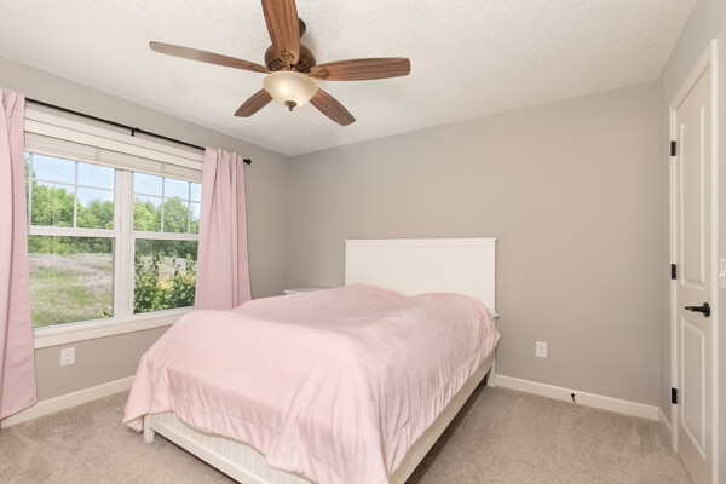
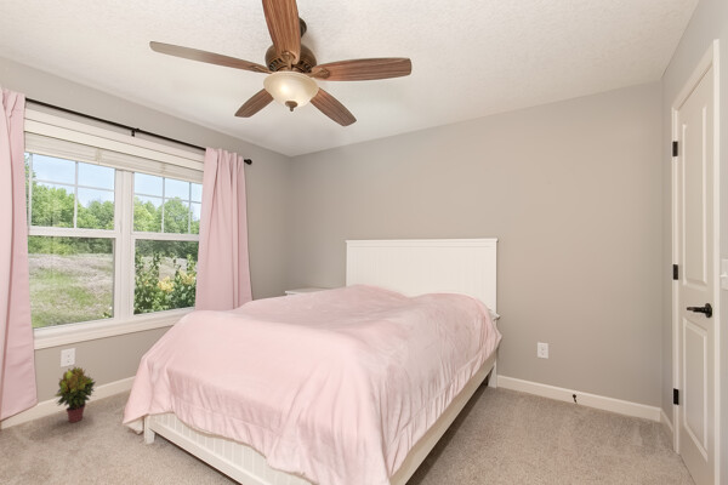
+ potted plant [52,365,97,423]
